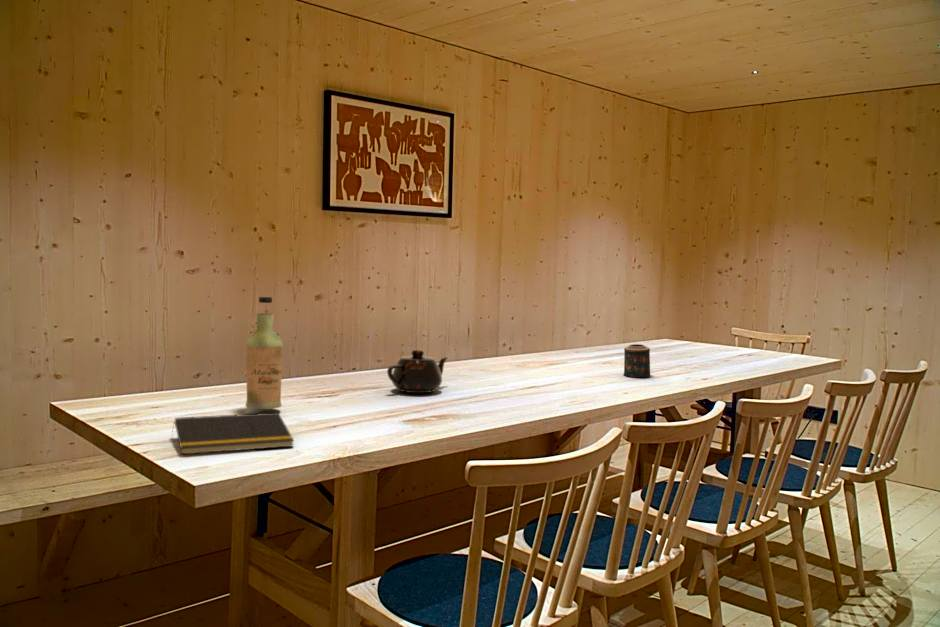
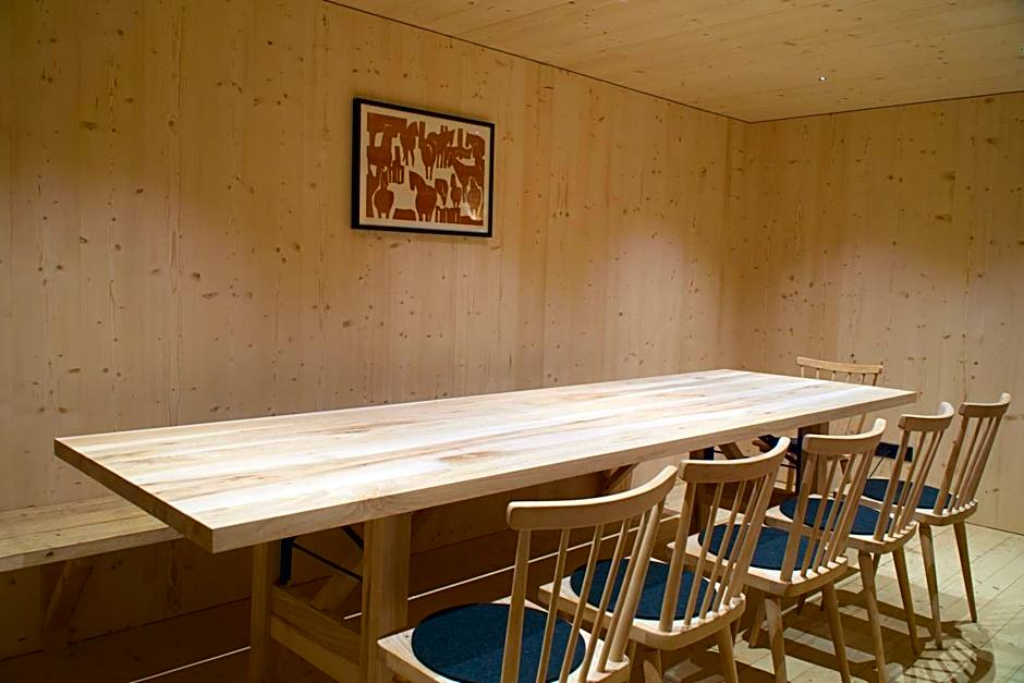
- candle [622,343,652,378]
- notepad [170,412,295,455]
- bottle [245,296,284,410]
- teapot [386,348,449,394]
